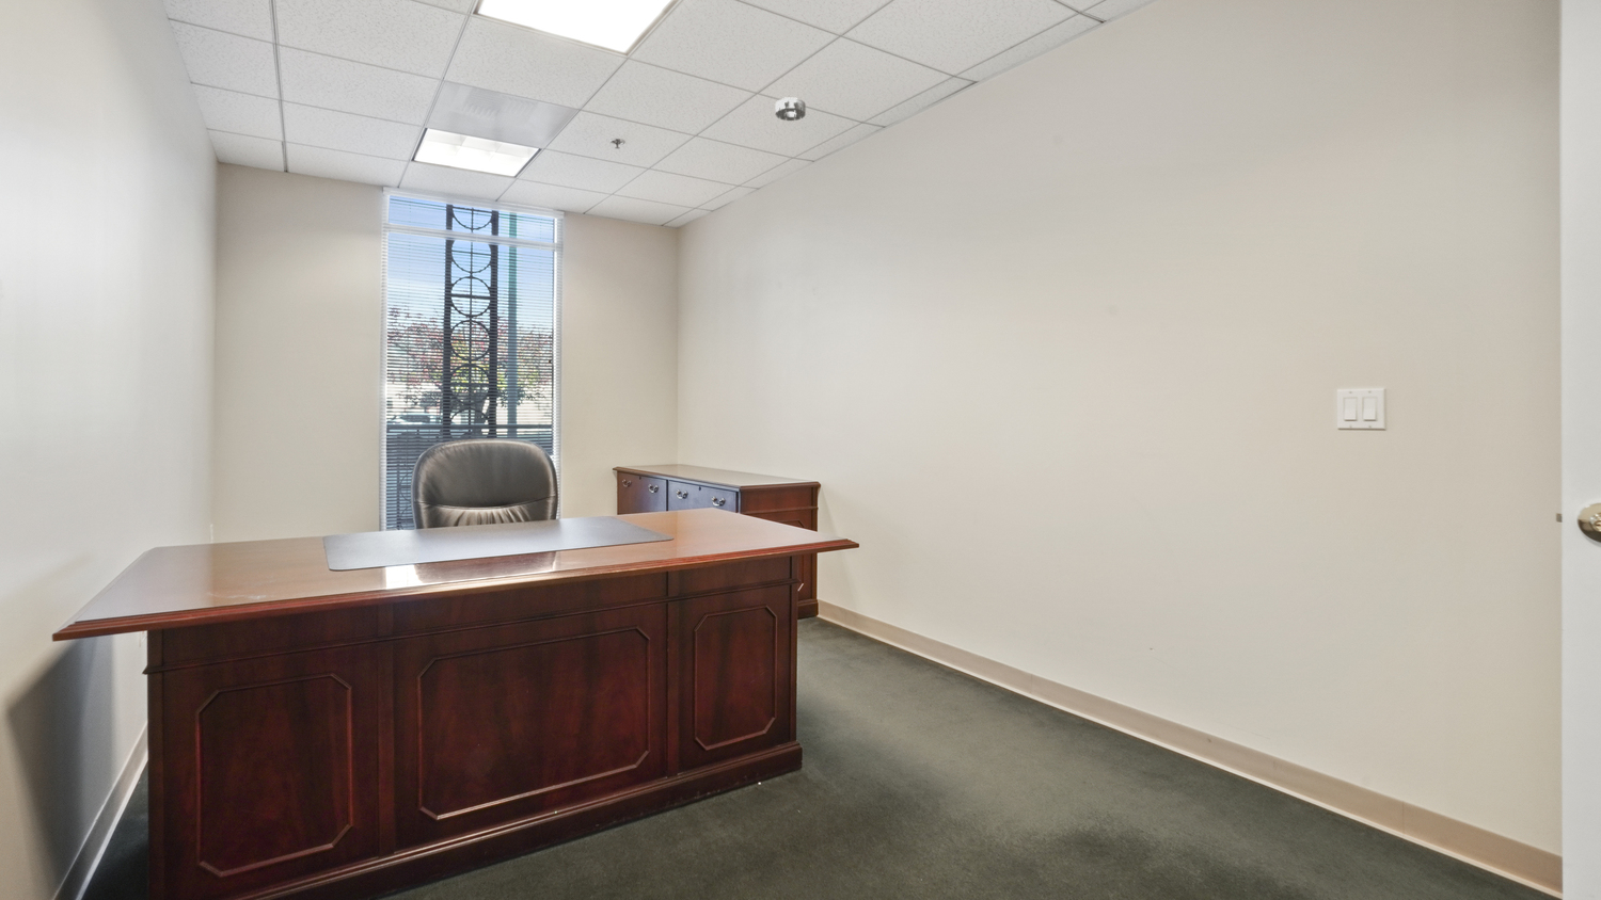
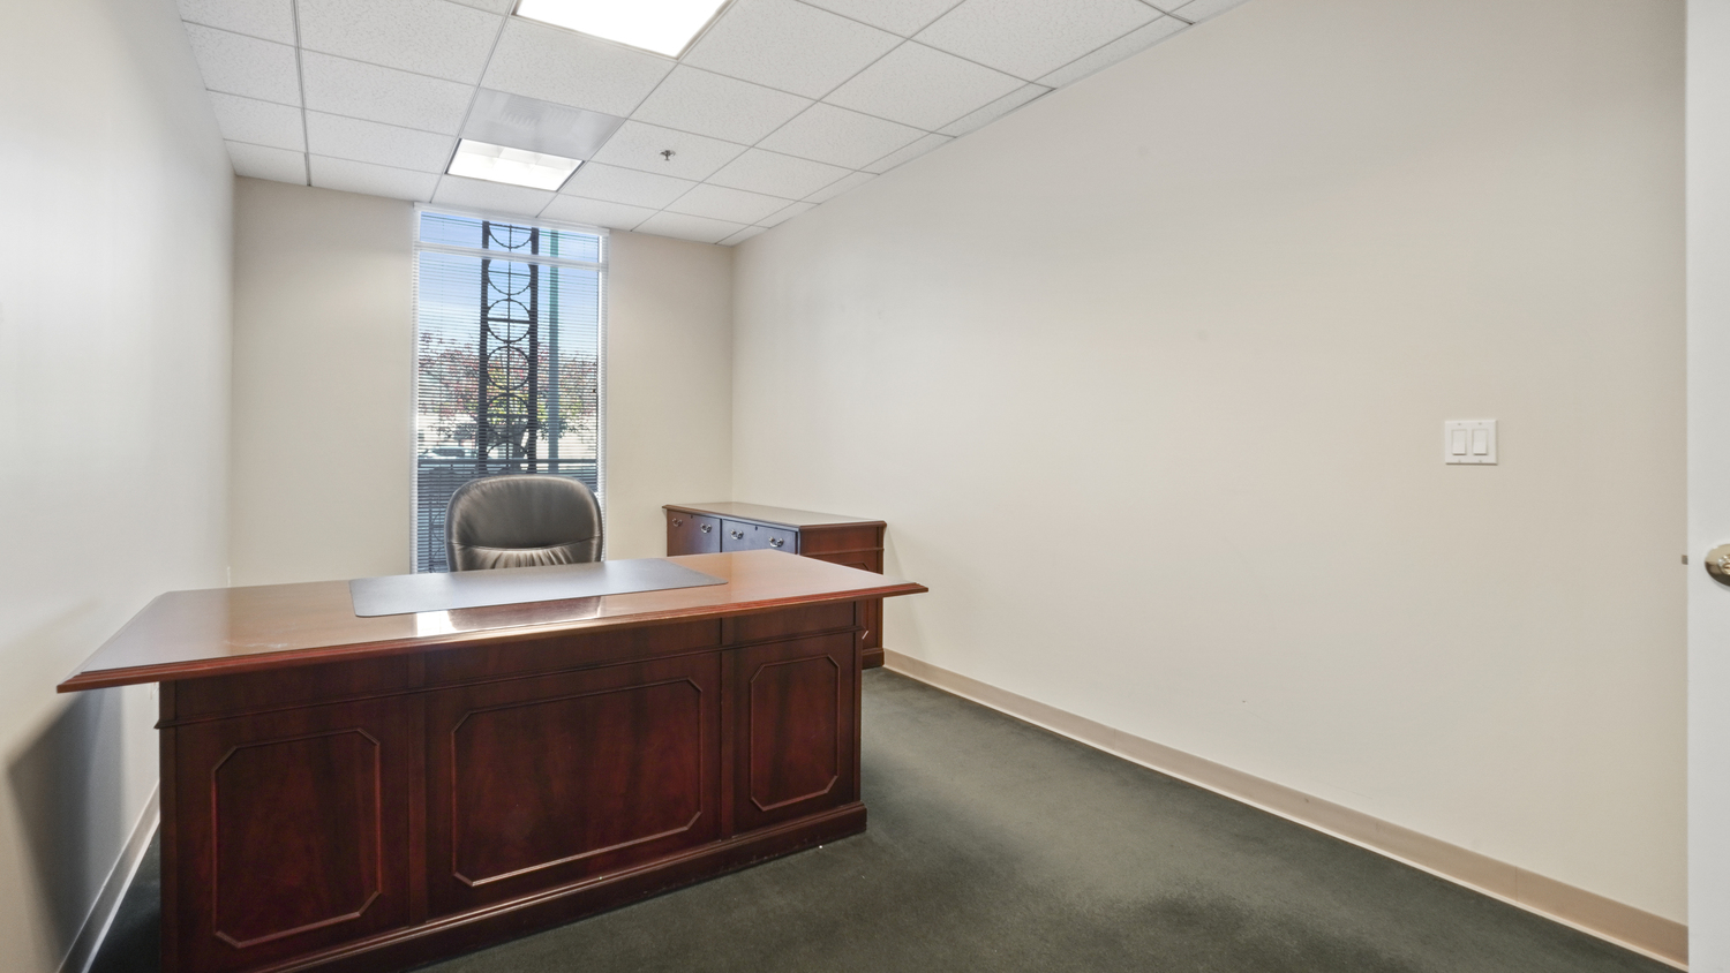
- smoke detector [774,97,807,122]
